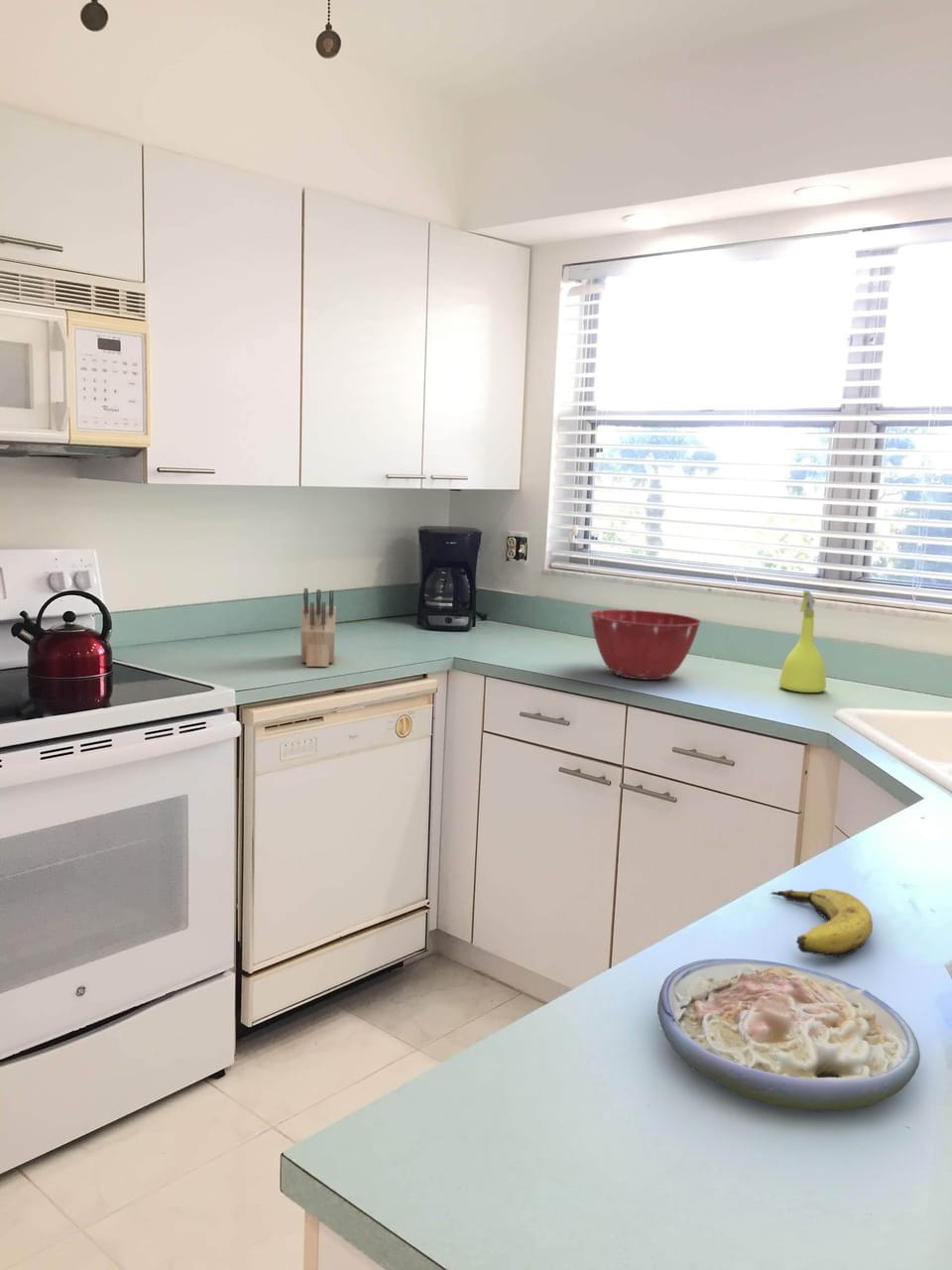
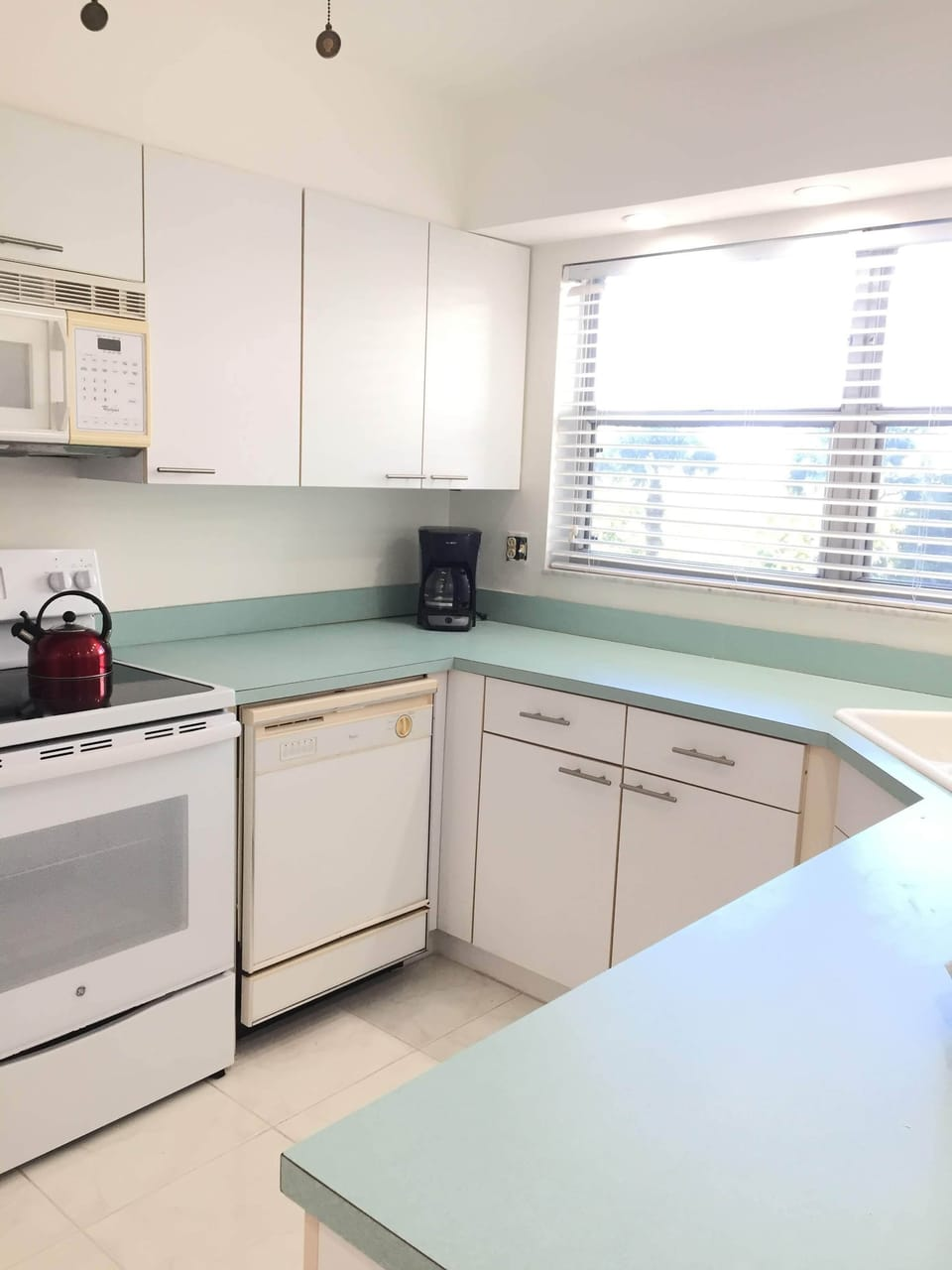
- banana [770,888,874,958]
- knife block [299,587,336,668]
- spray bottle [778,589,827,694]
- mixing bowl [589,608,702,681]
- soup [656,957,921,1111]
